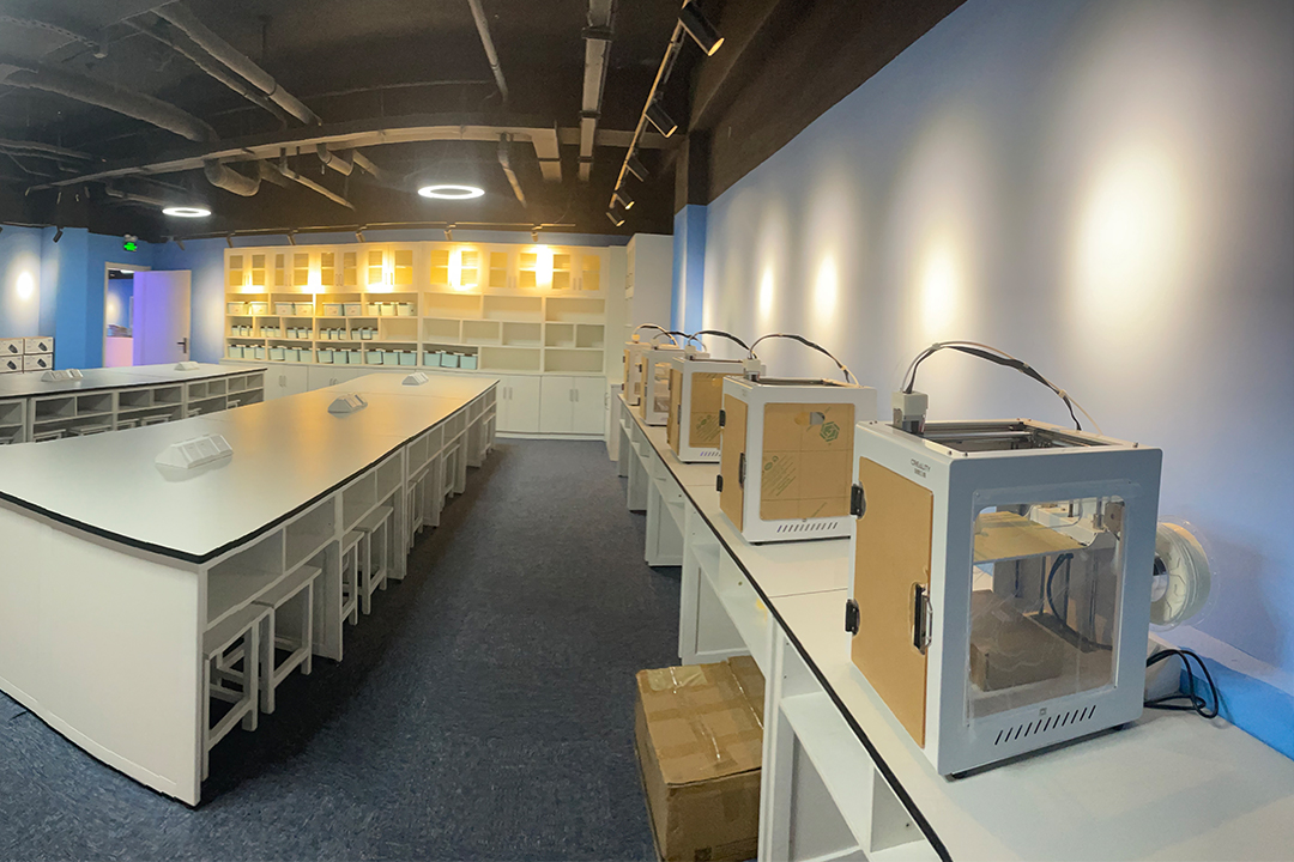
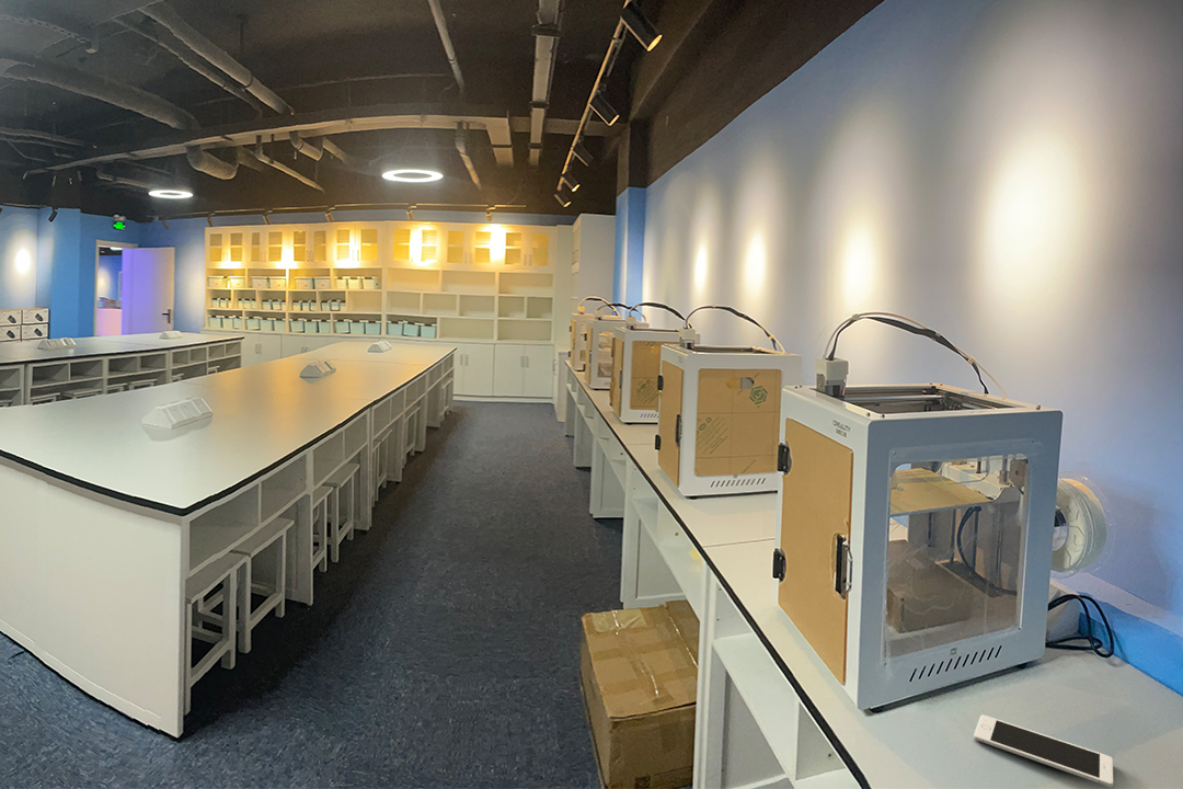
+ cell phone [973,713,1114,788]
